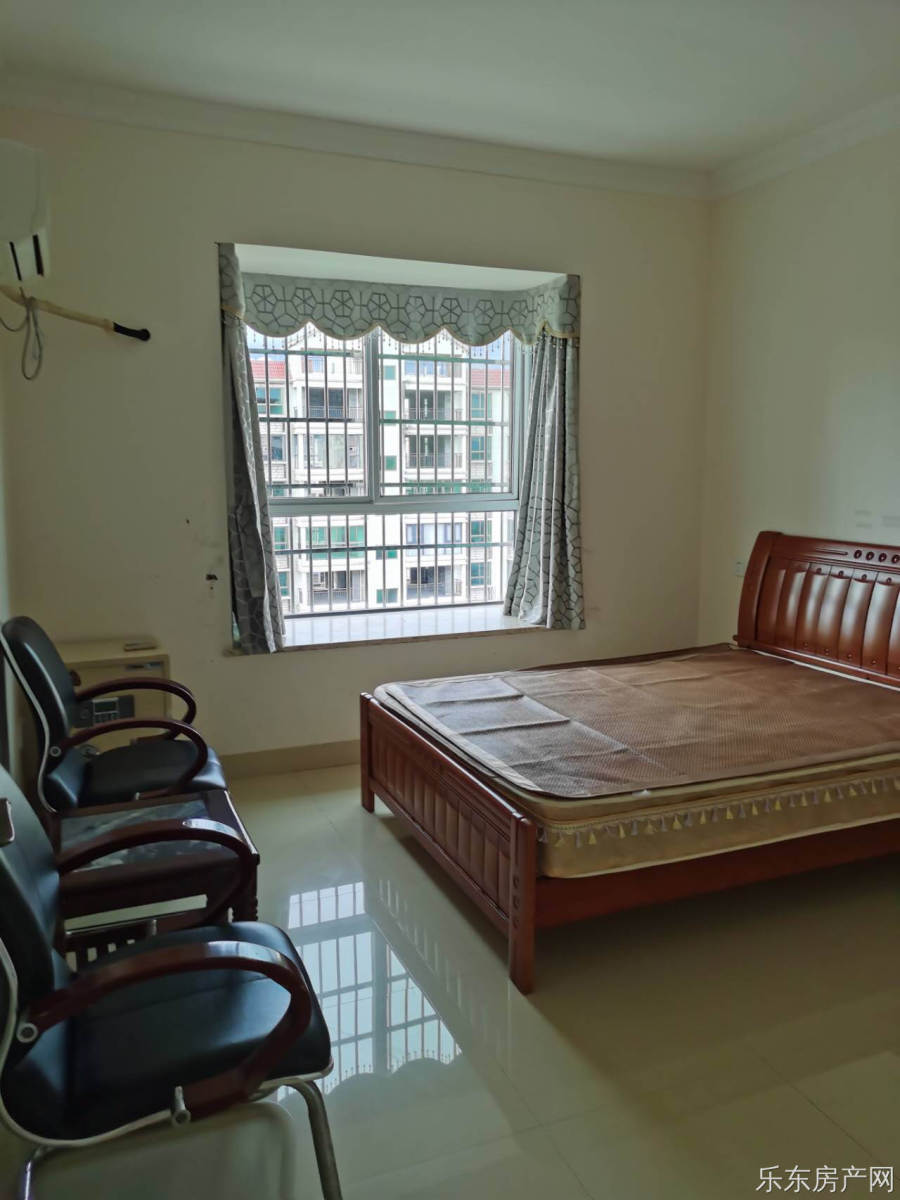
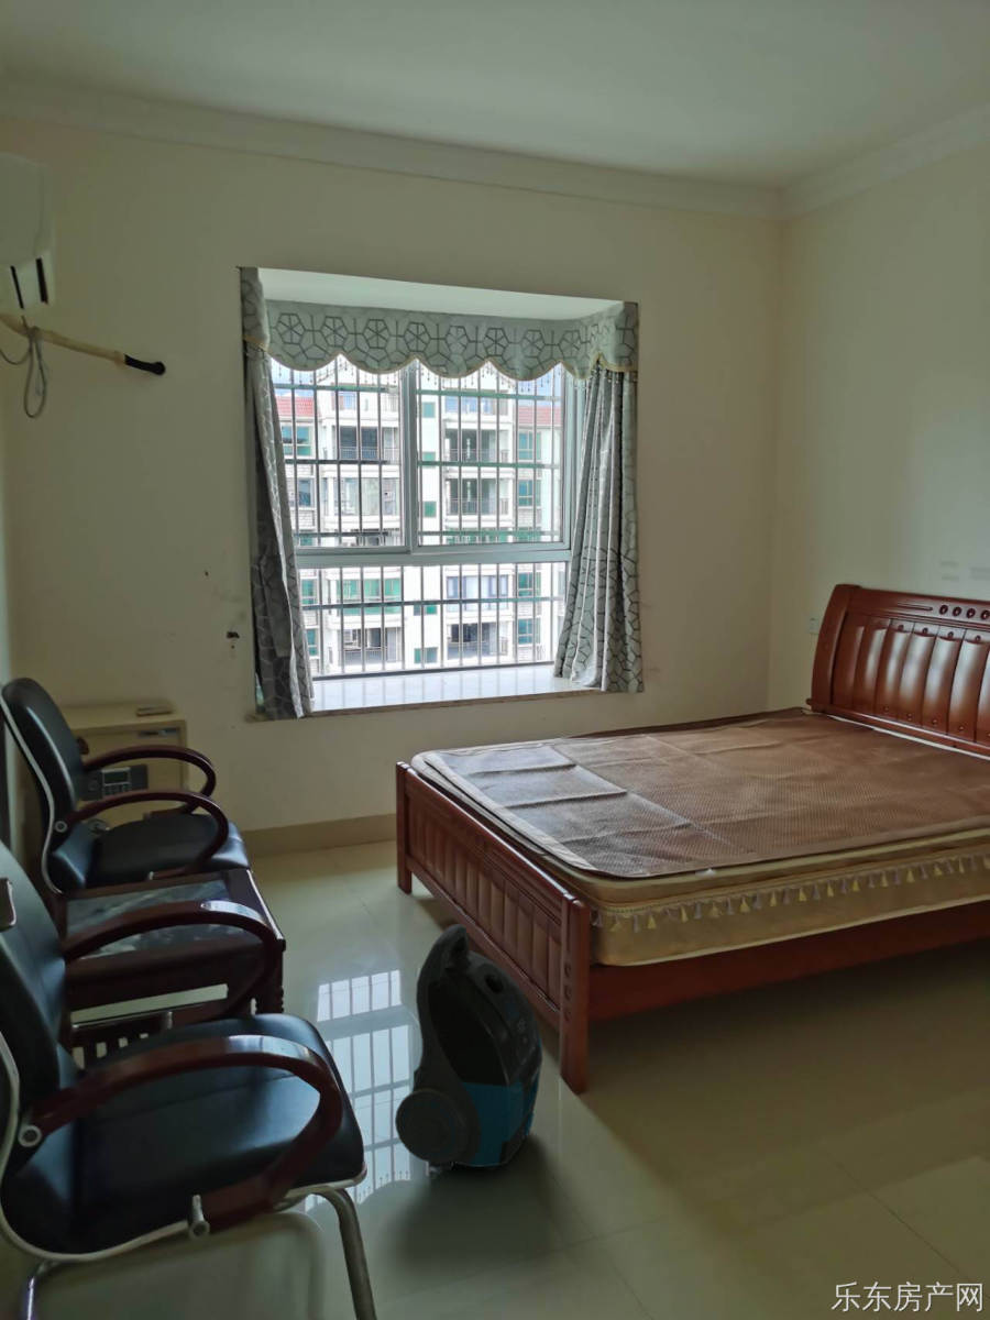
+ vacuum cleaner [394,923,543,1172]
